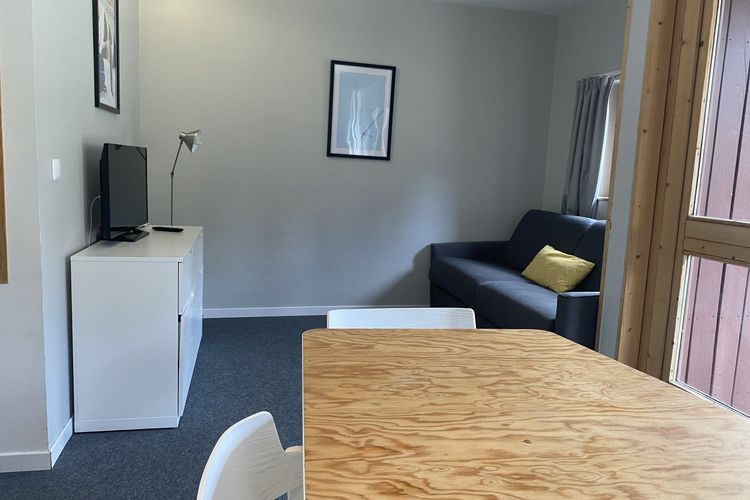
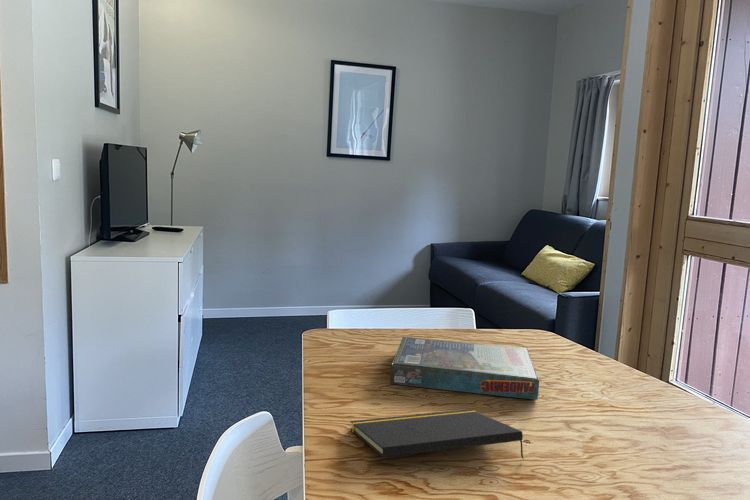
+ notepad [349,408,525,460]
+ board game [389,336,540,401]
